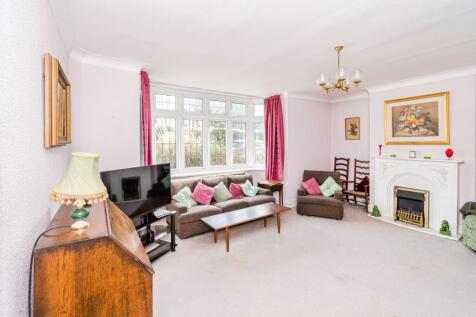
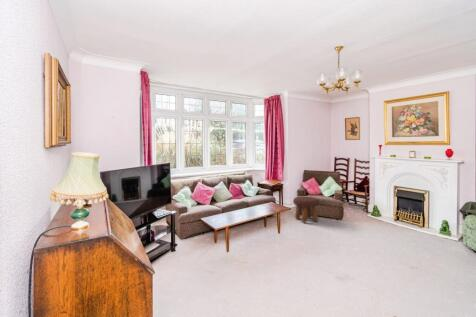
+ footstool [292,196,320,224]
